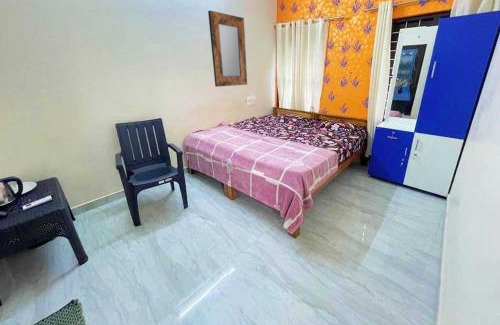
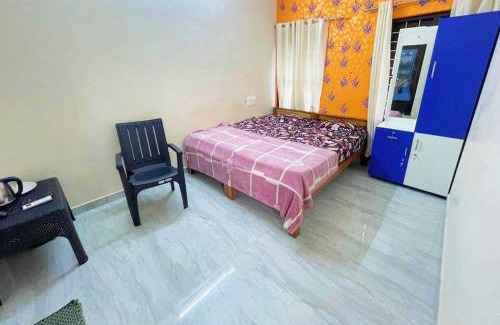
- home mirror [207,10,248,88]
